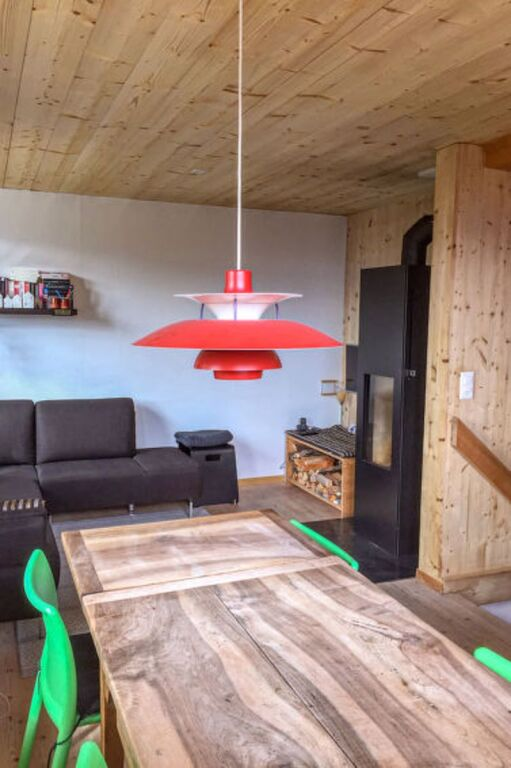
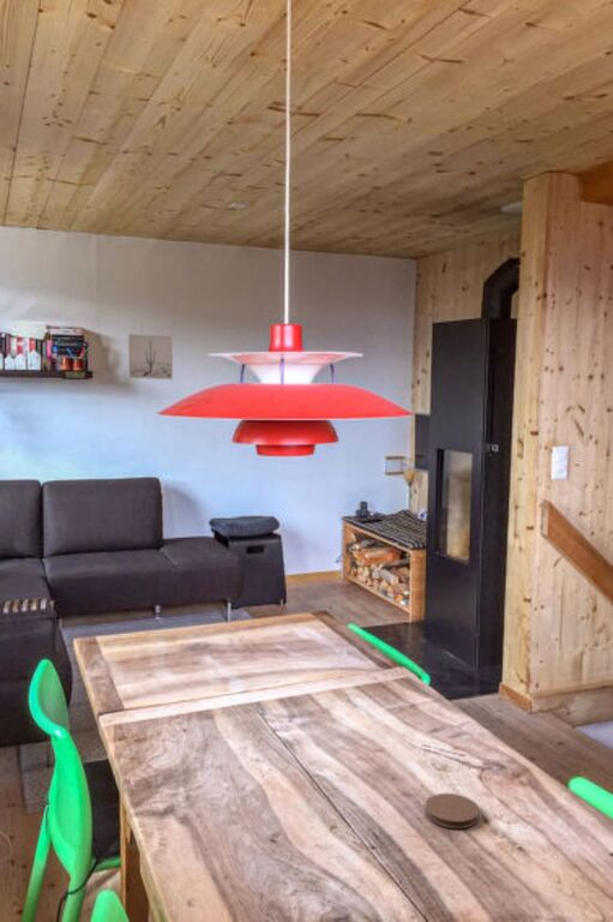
+ wall art [127,333,174,381]
+ coaster [423,792,480,830]
